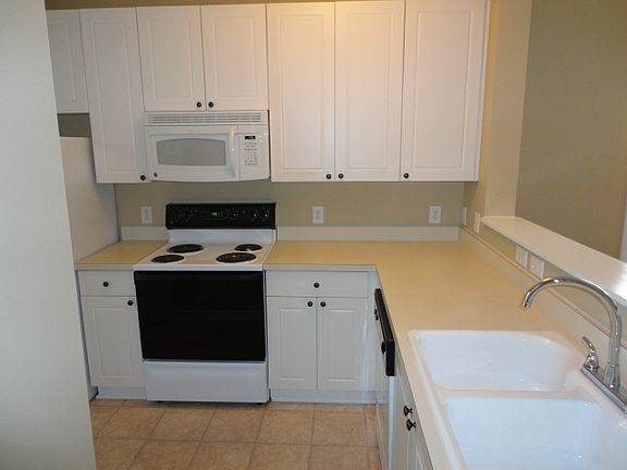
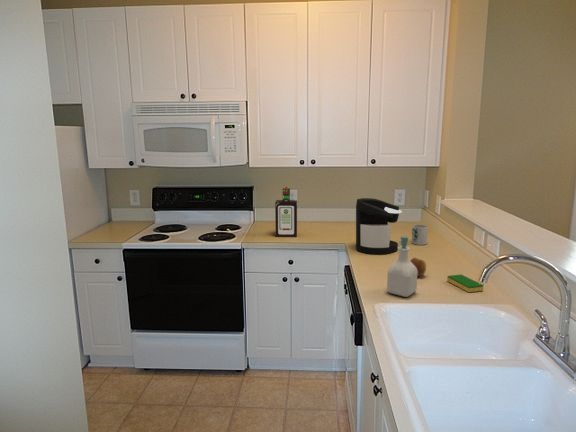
+ apple [410,257,427,277]
+ coffee maker [355,197,403,255]
+ soap bottle [386,235,418,298]
+ mug [411,224,429,246]
+ dish sponge [446,273,485,293]
+ bottle [274,186,298,238]
